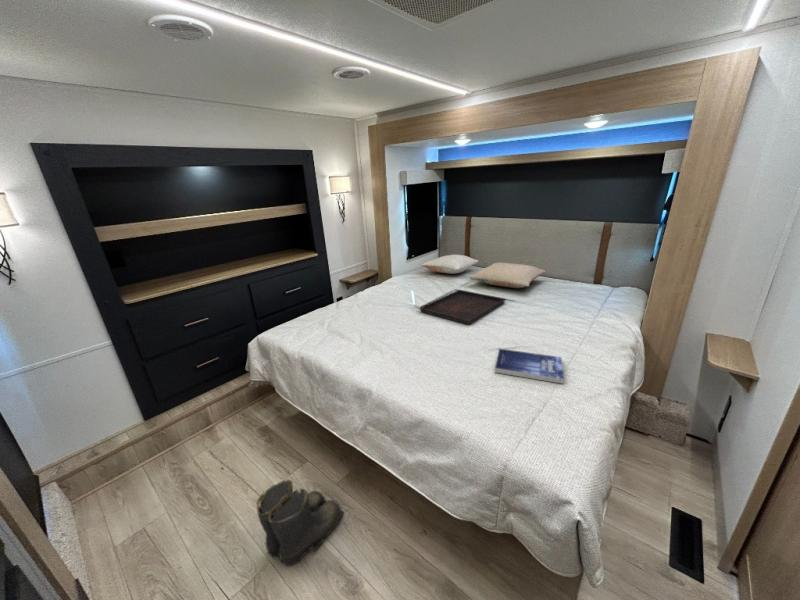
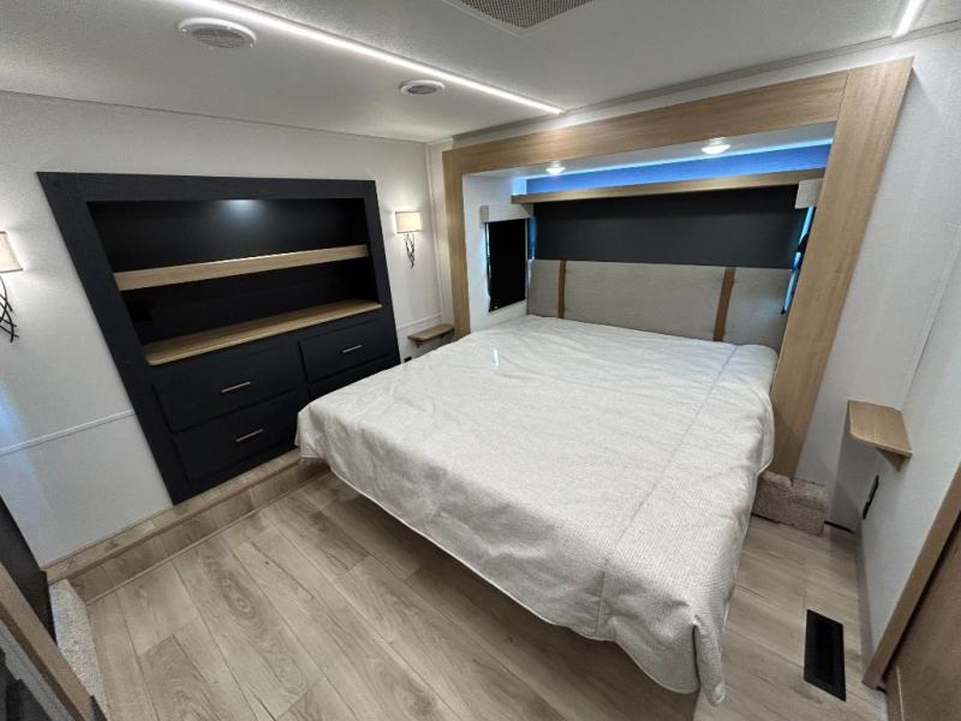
- book [494,348,565,385]
- boots [256,478,345,567]
- pillow [420,254,479,275]
- serving tray [419,289,506,326]
- pillow [468,261,547,289]
